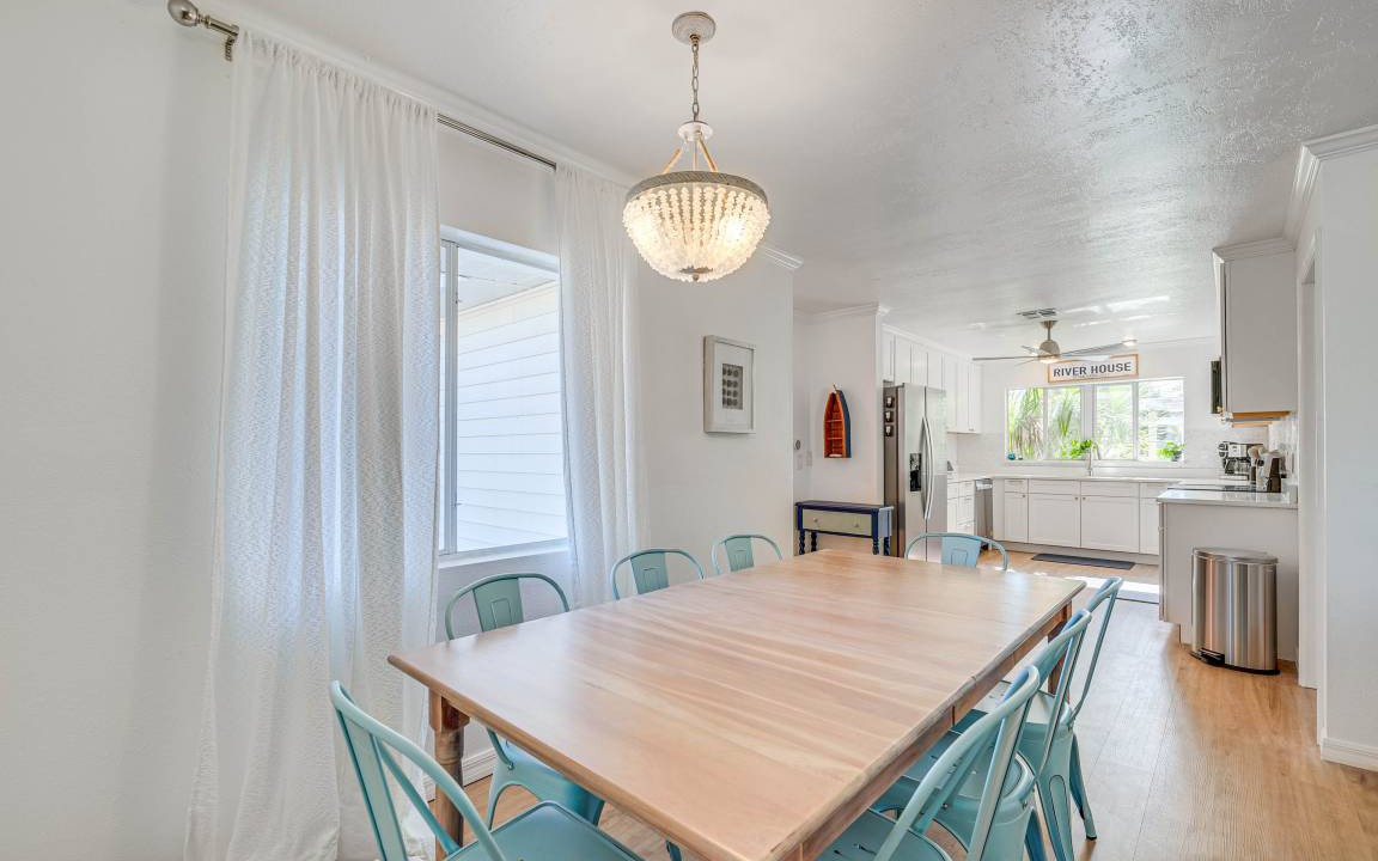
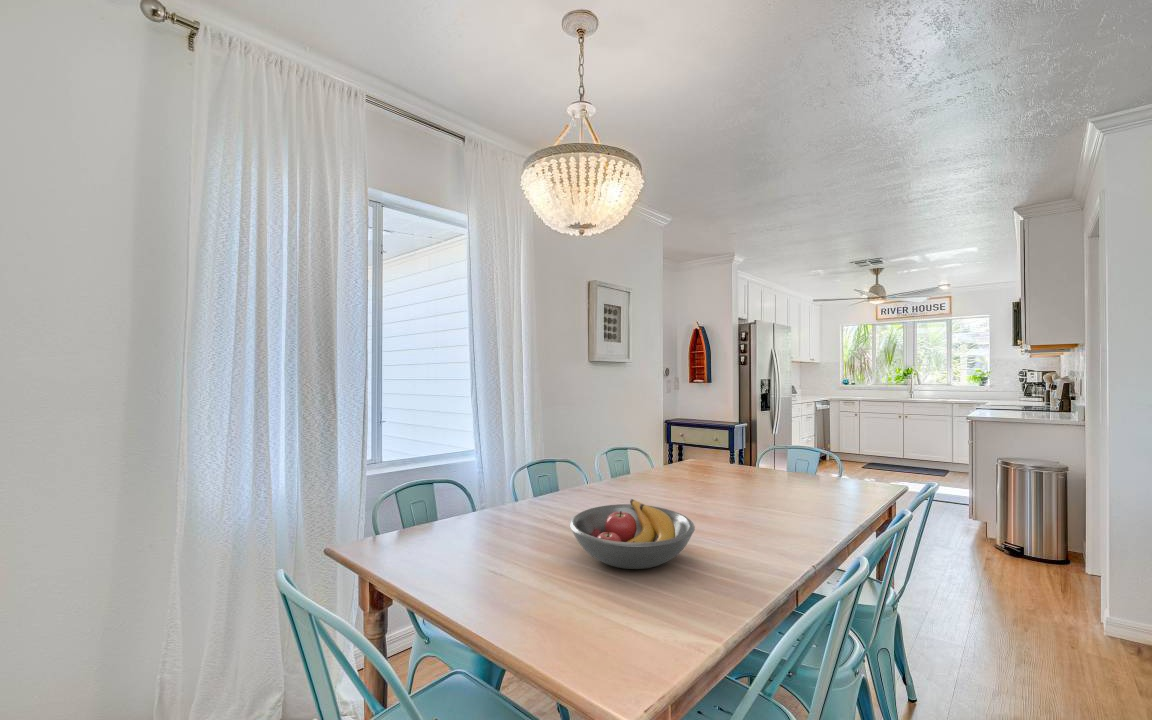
+ fruit bowl [569,498,696,570]
